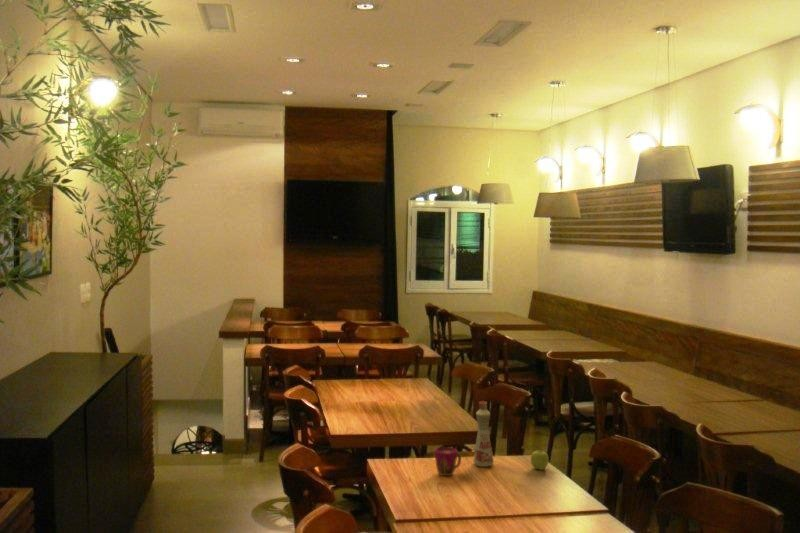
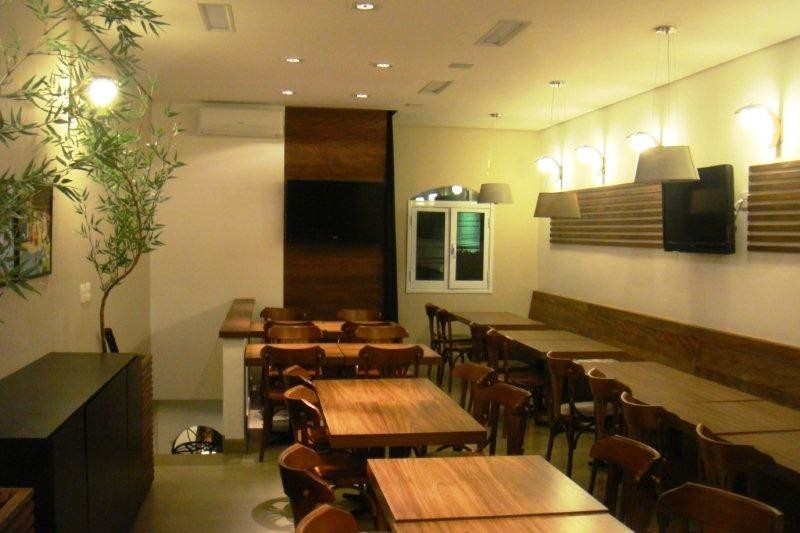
- fruit [530,448,549,471]
- bottle [473,400,495,468]
- cup [433,446,462,477]
